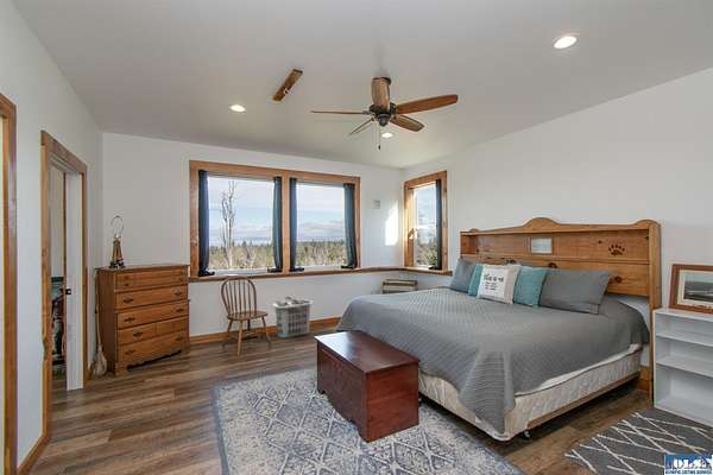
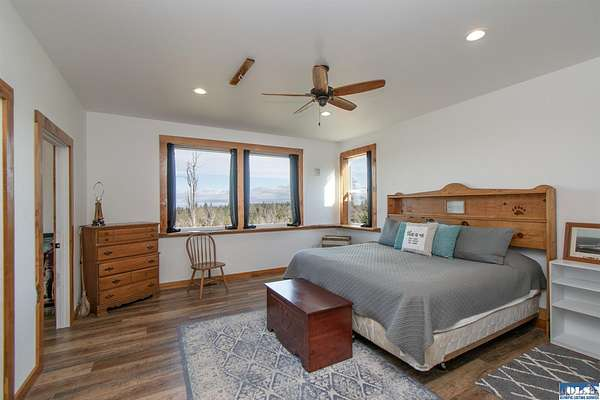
- clothes hamper [272,296,314,338]
